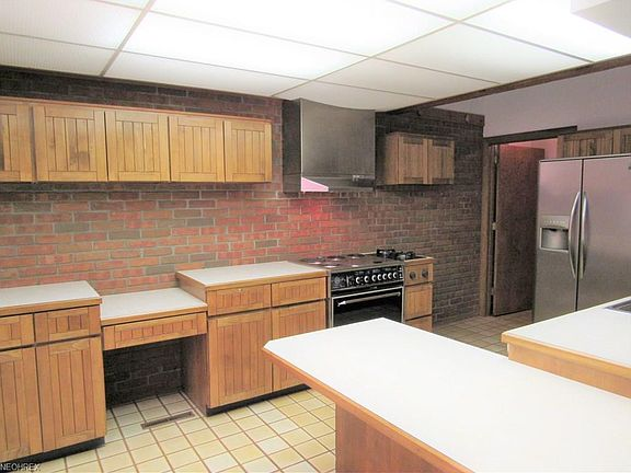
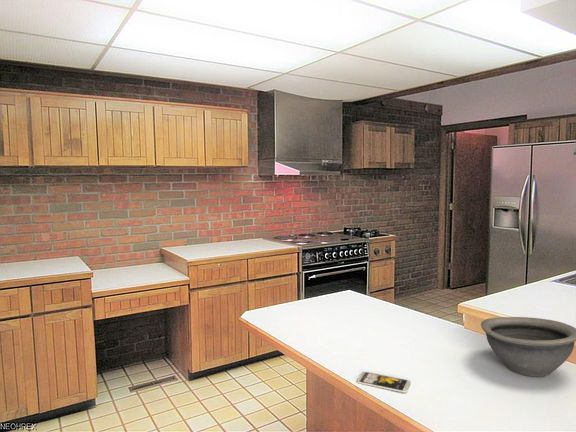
+ bowl [480,316,576,378]
+ smartphone [356,371,412,393]
